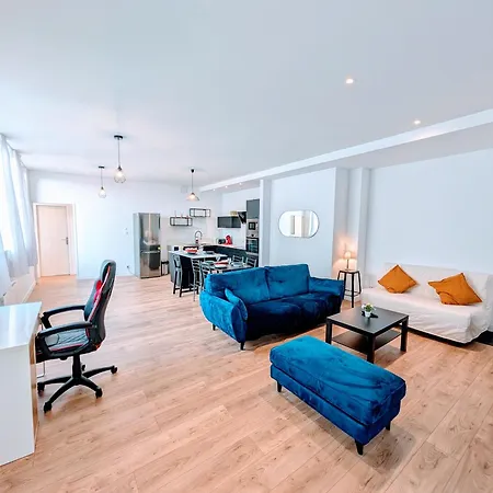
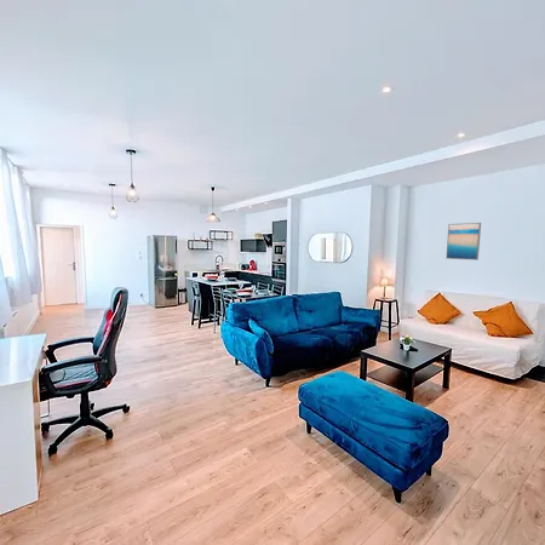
+ wall art [446,222,482,262]
